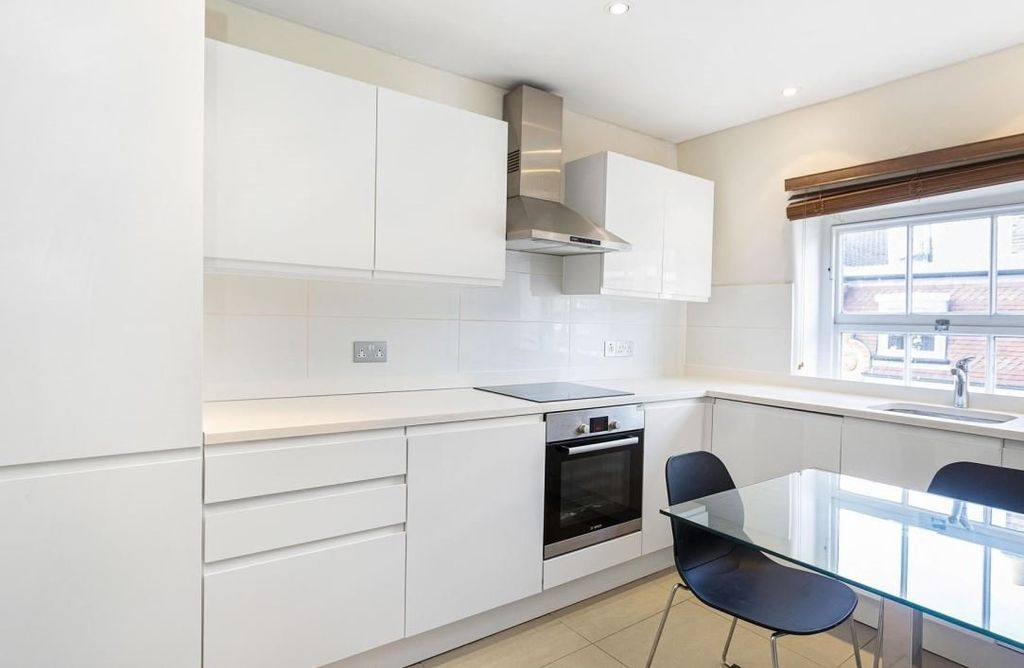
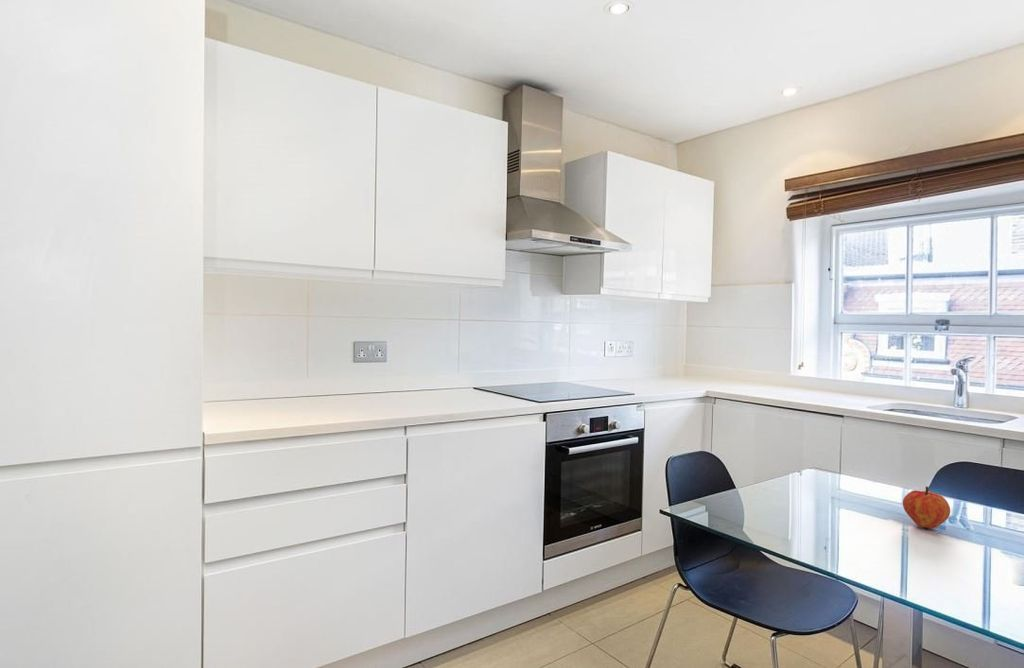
+ fruit [902,485,951,530]
